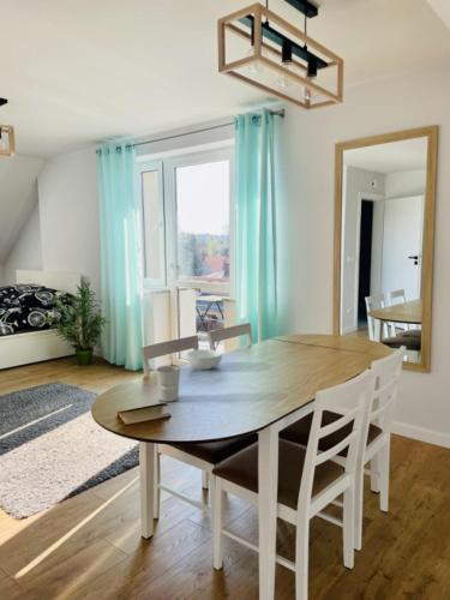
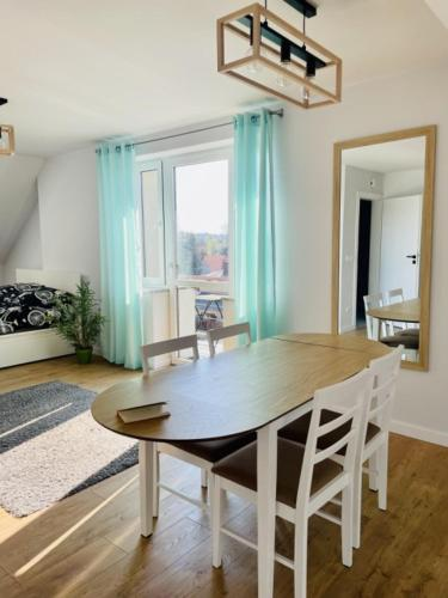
- cereal bowl [186,348,223,371]
- cup [155,365,181,403]
